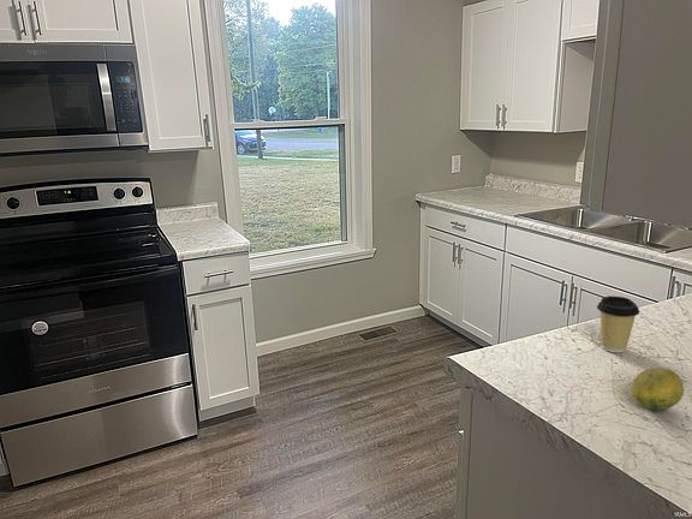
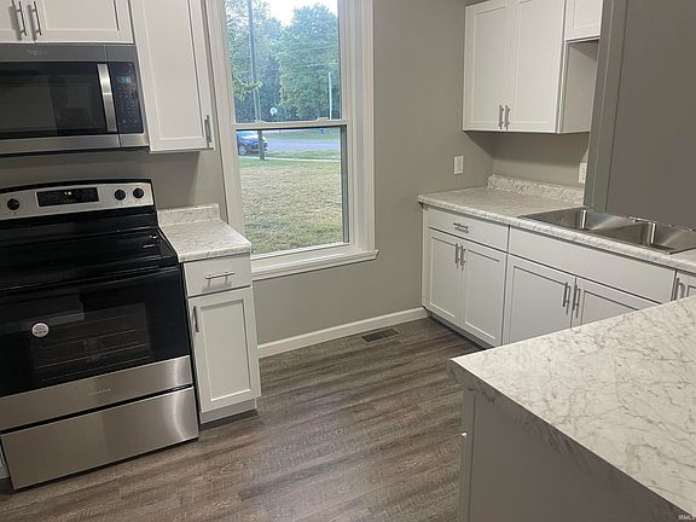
- coffee cup [596,296,640,353]
- fruit [631,366,685,411]
